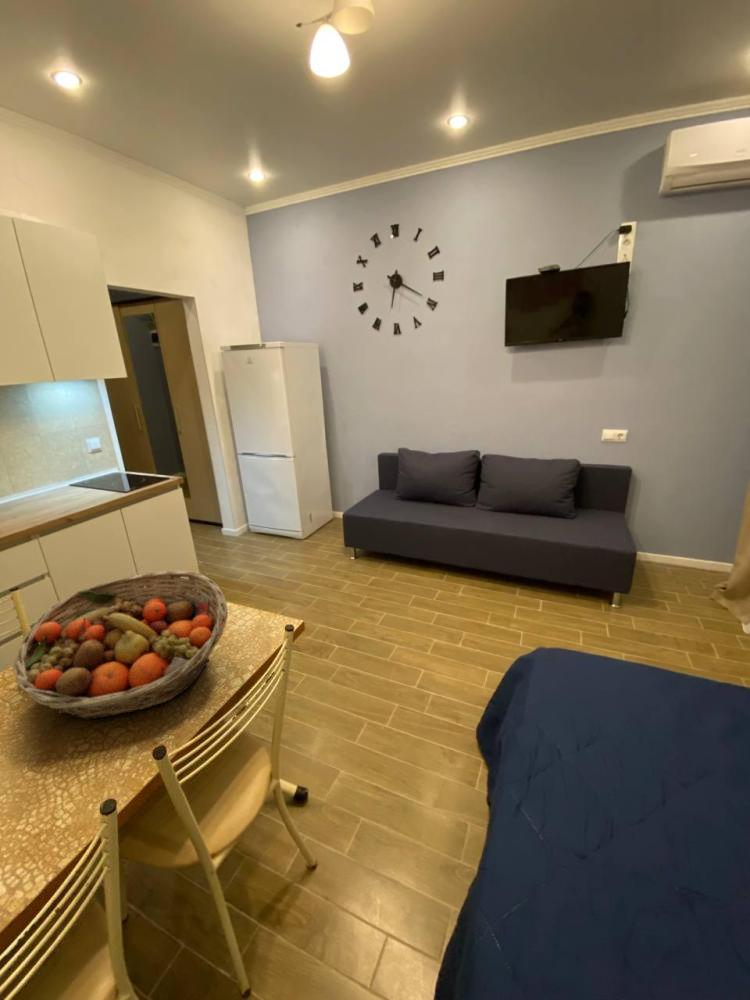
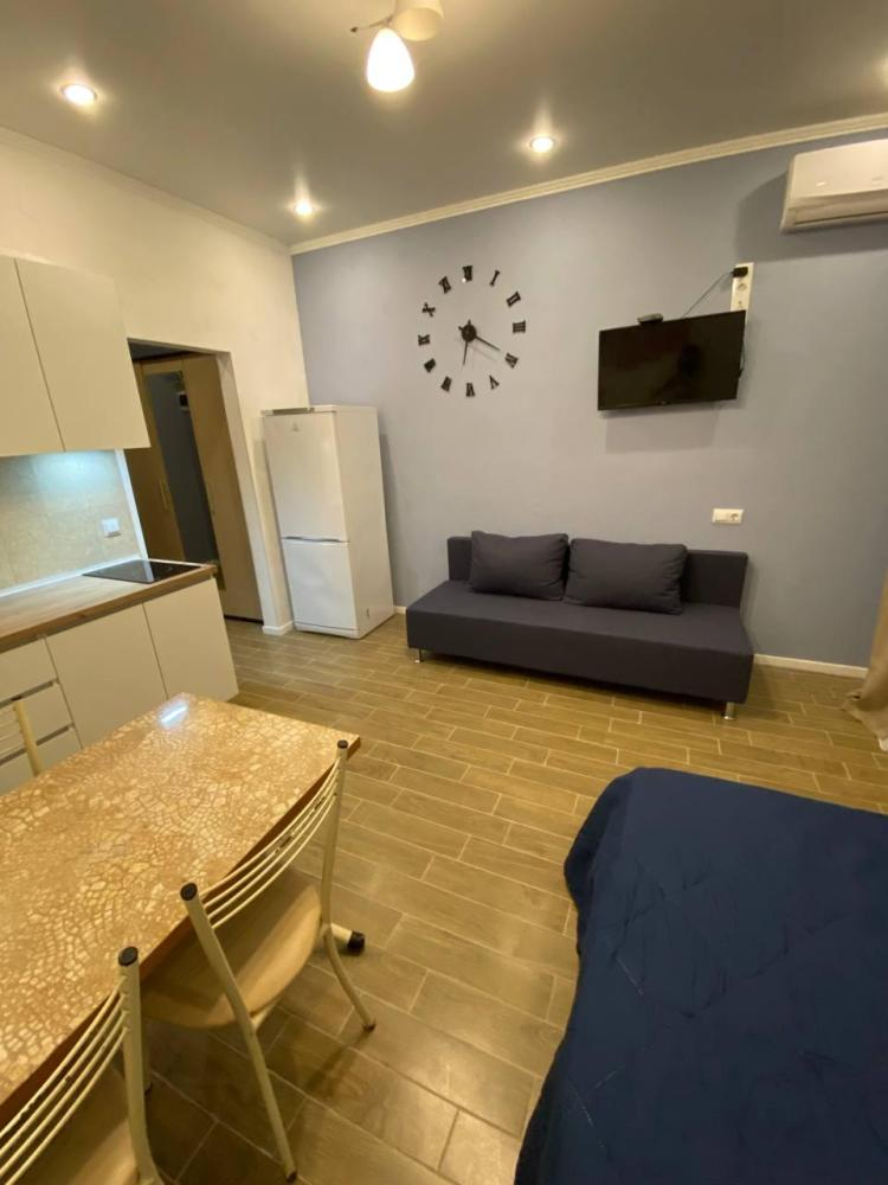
- fruit basket [12,570,229,721]
